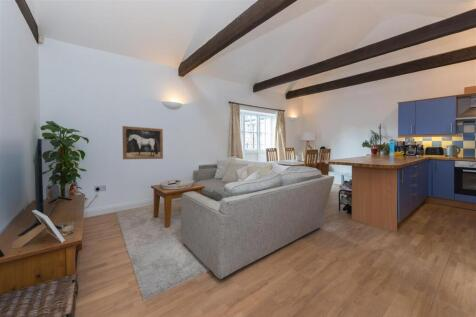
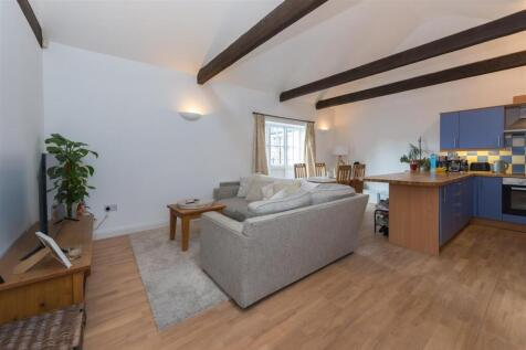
- wall art [121,125,164,160]
